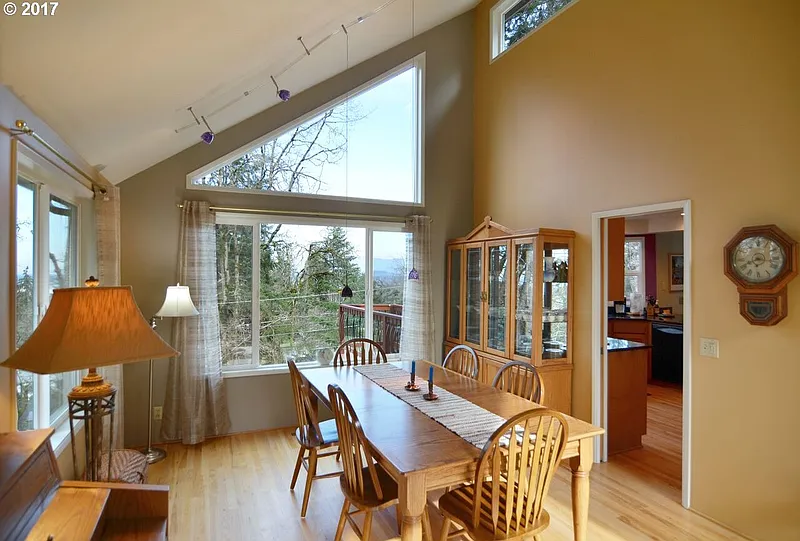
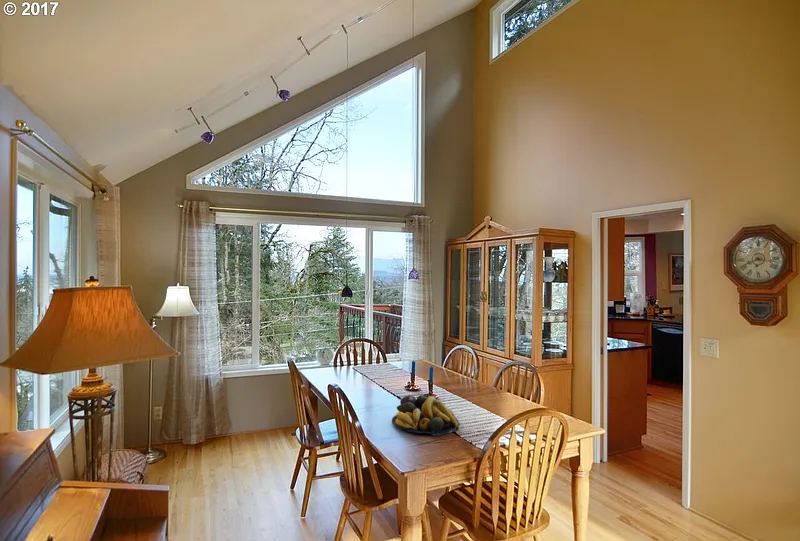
+ fruit bowl [391,394,460,437]
